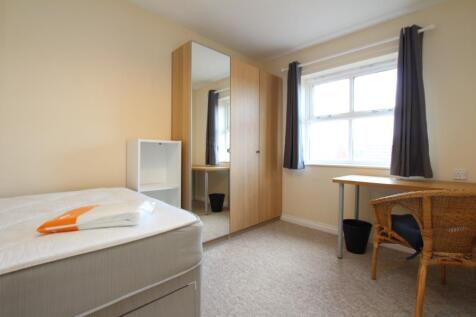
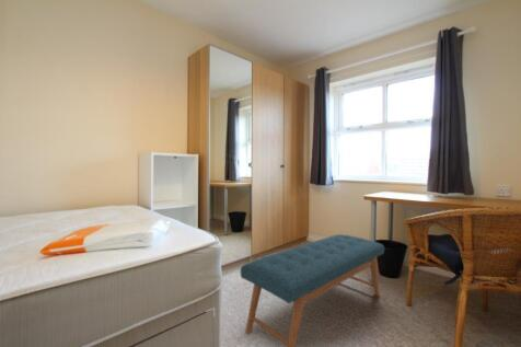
+ bench [240,233,385,347]
